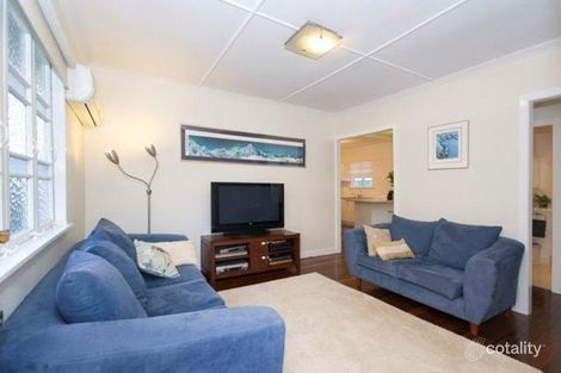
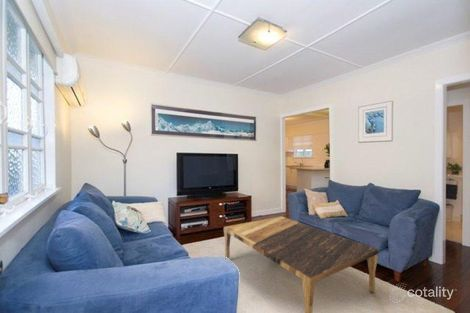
+ coffee table [223,215,379,313]
